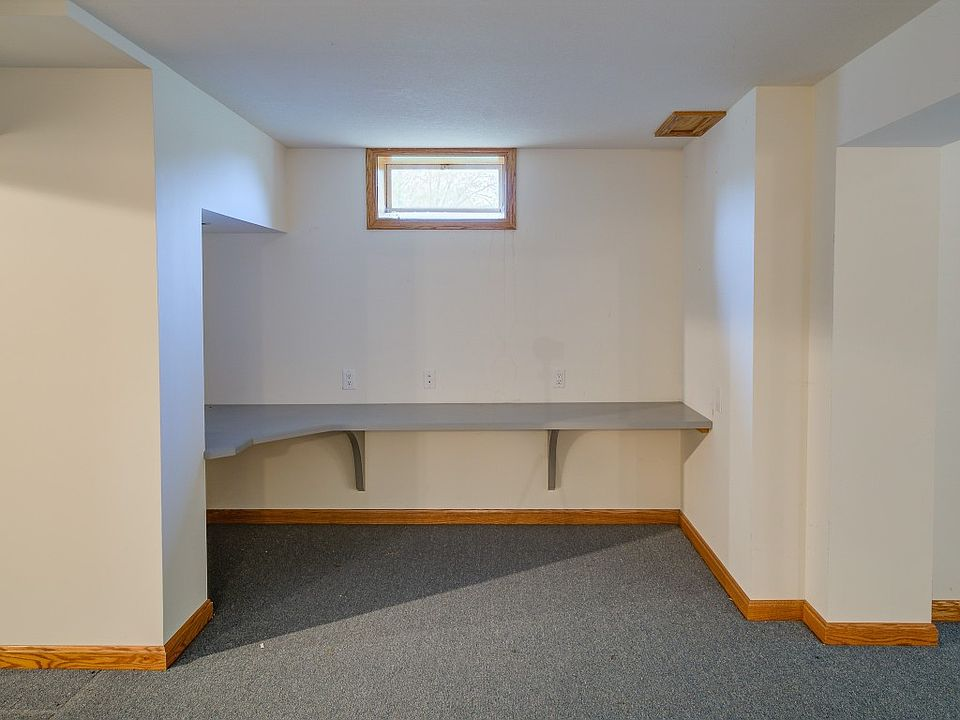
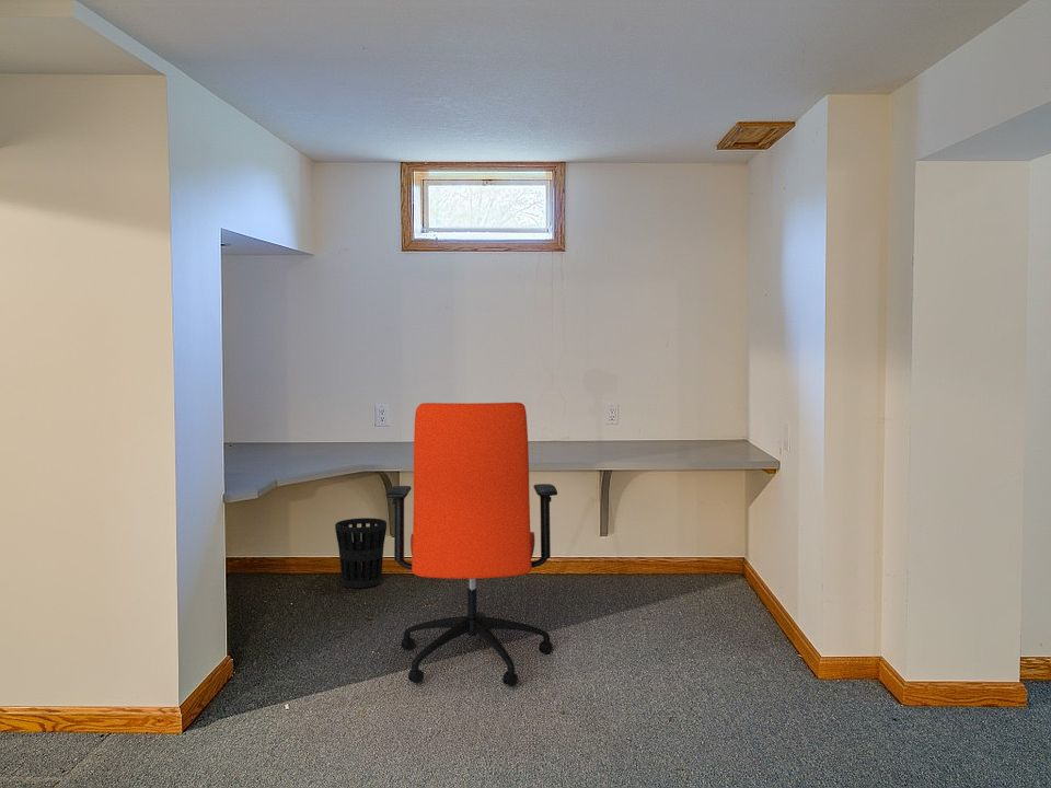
+ office chair [385,402,558,688]
+ wastebasket [334,517,388,589]
